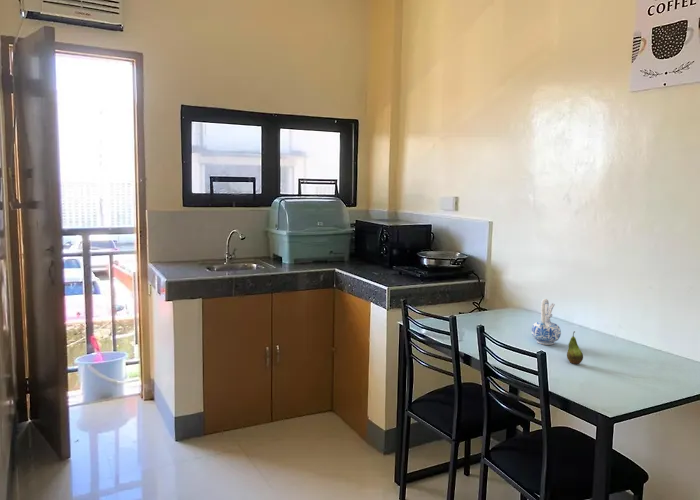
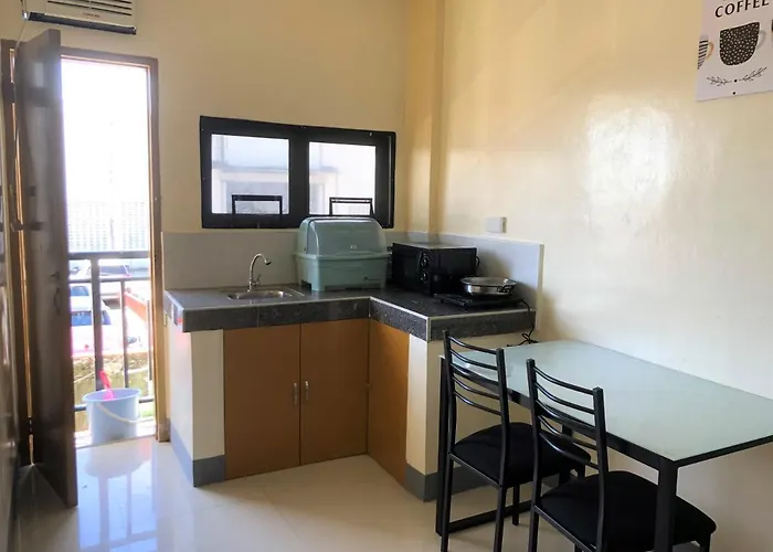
- ceramic pitcher [531,298,562,346]
- fruit [566,330,584,365]
